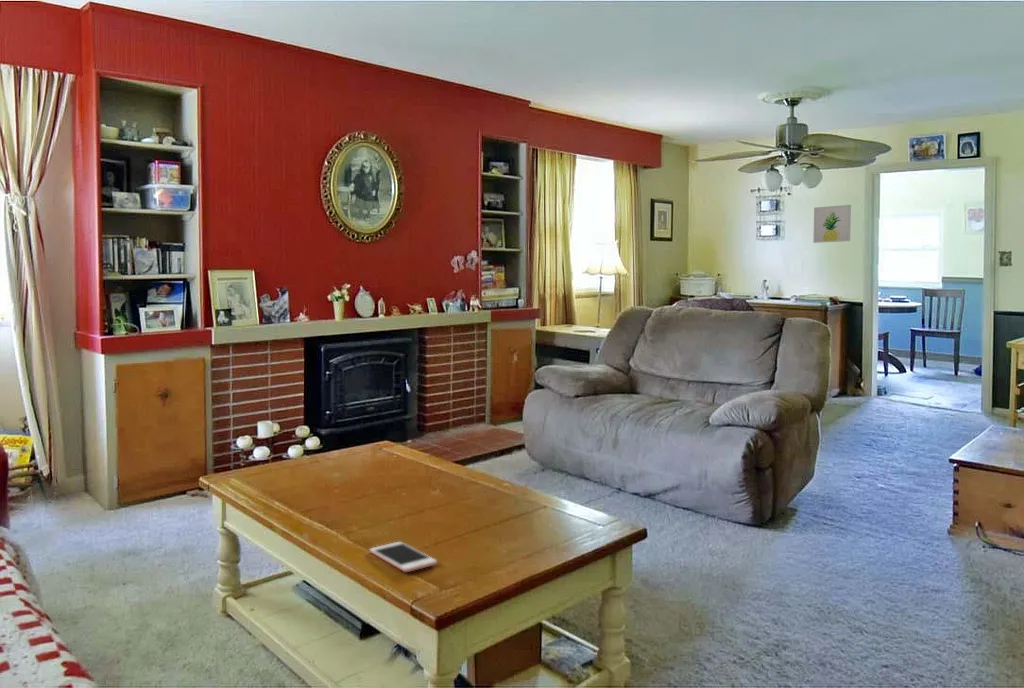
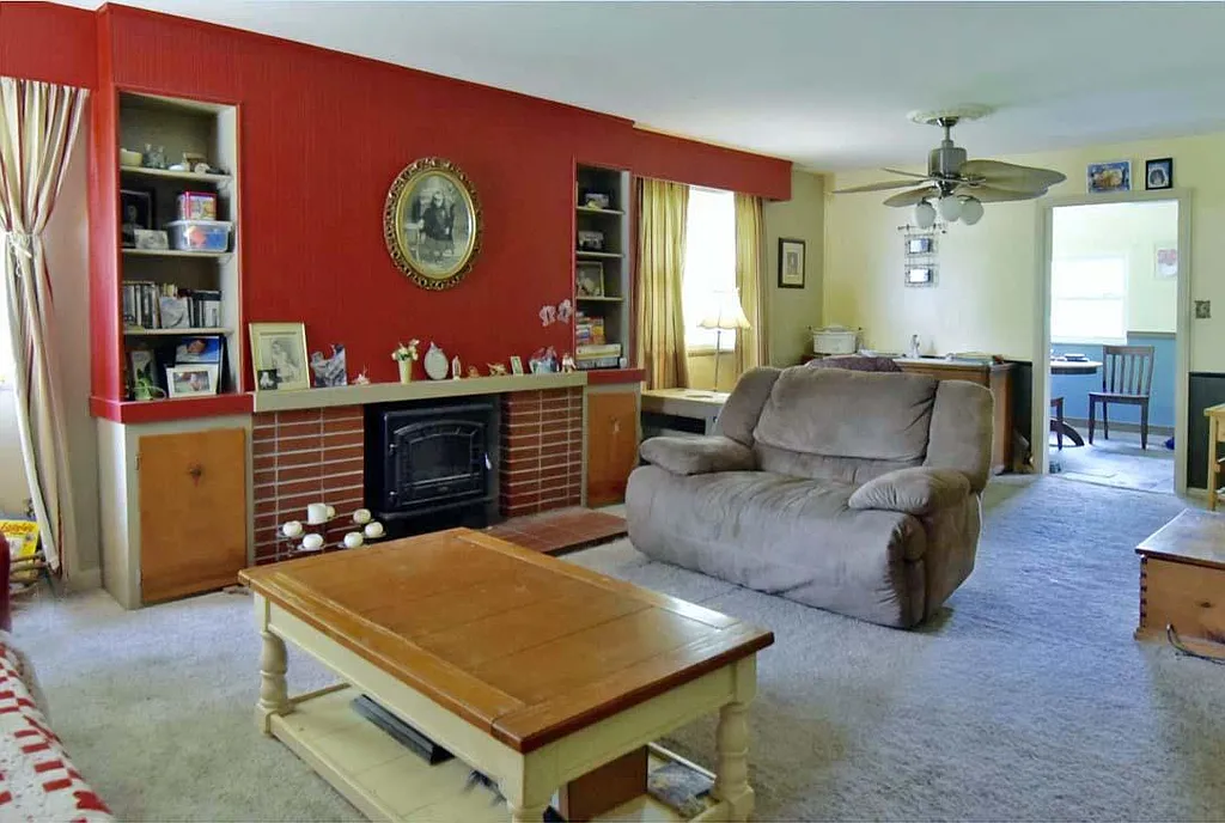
- wall art [812,204,852,244]
- cell phone [369,541,438,573]
